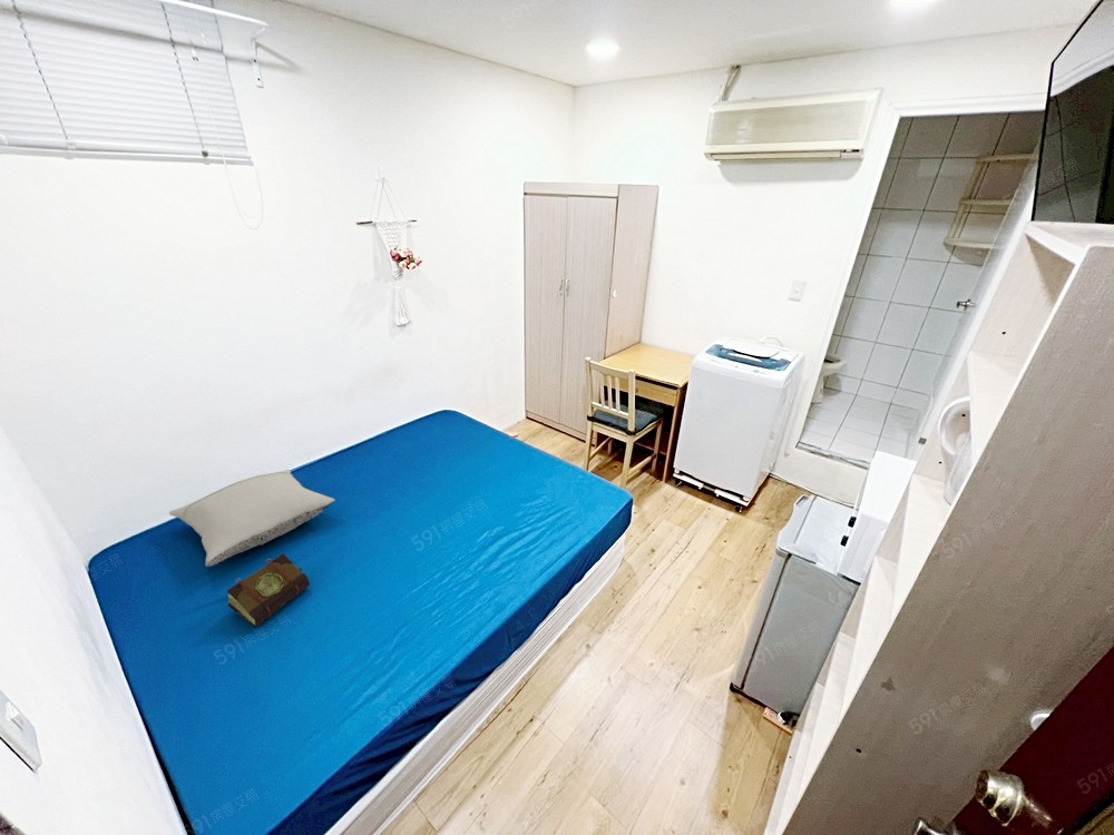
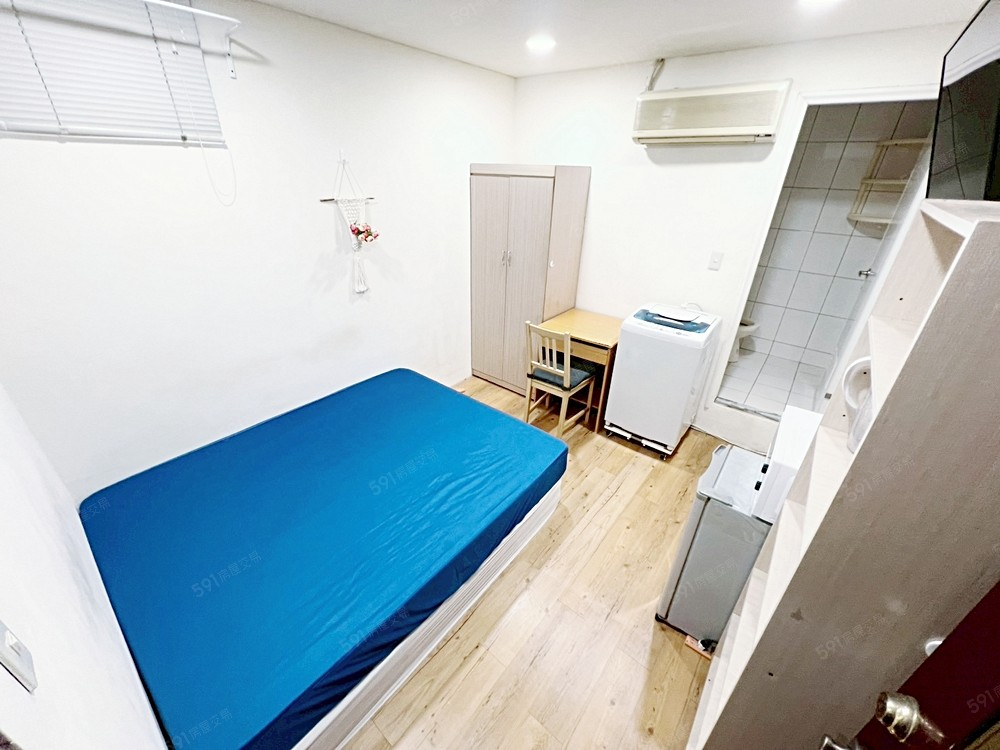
- pillow [168,468,336,568]
- book [226,552,311,628]
